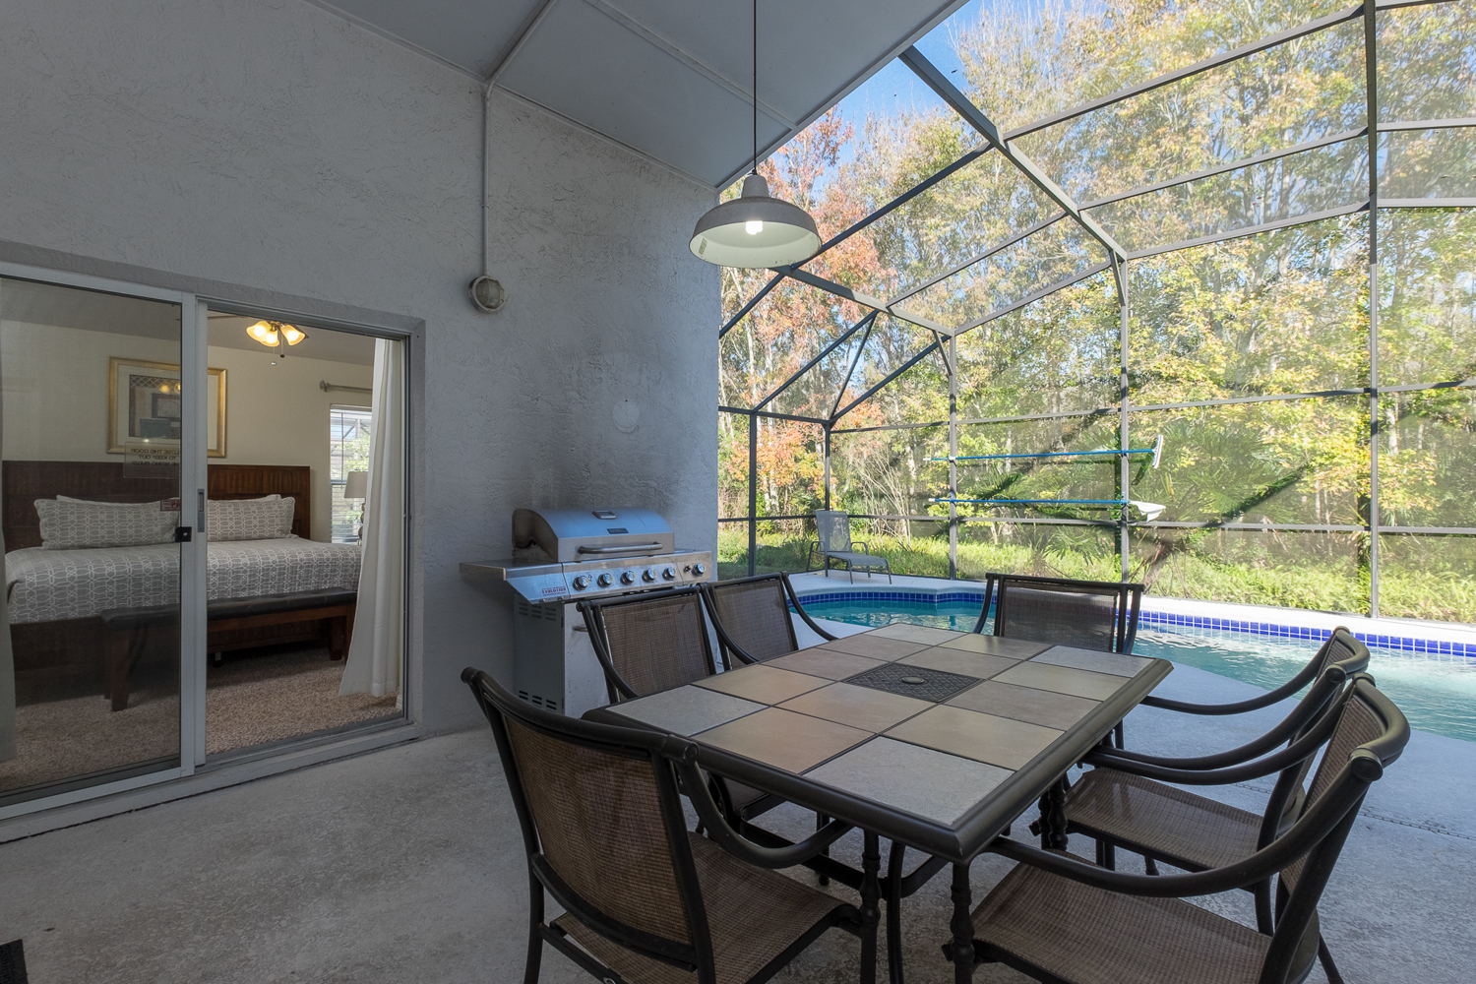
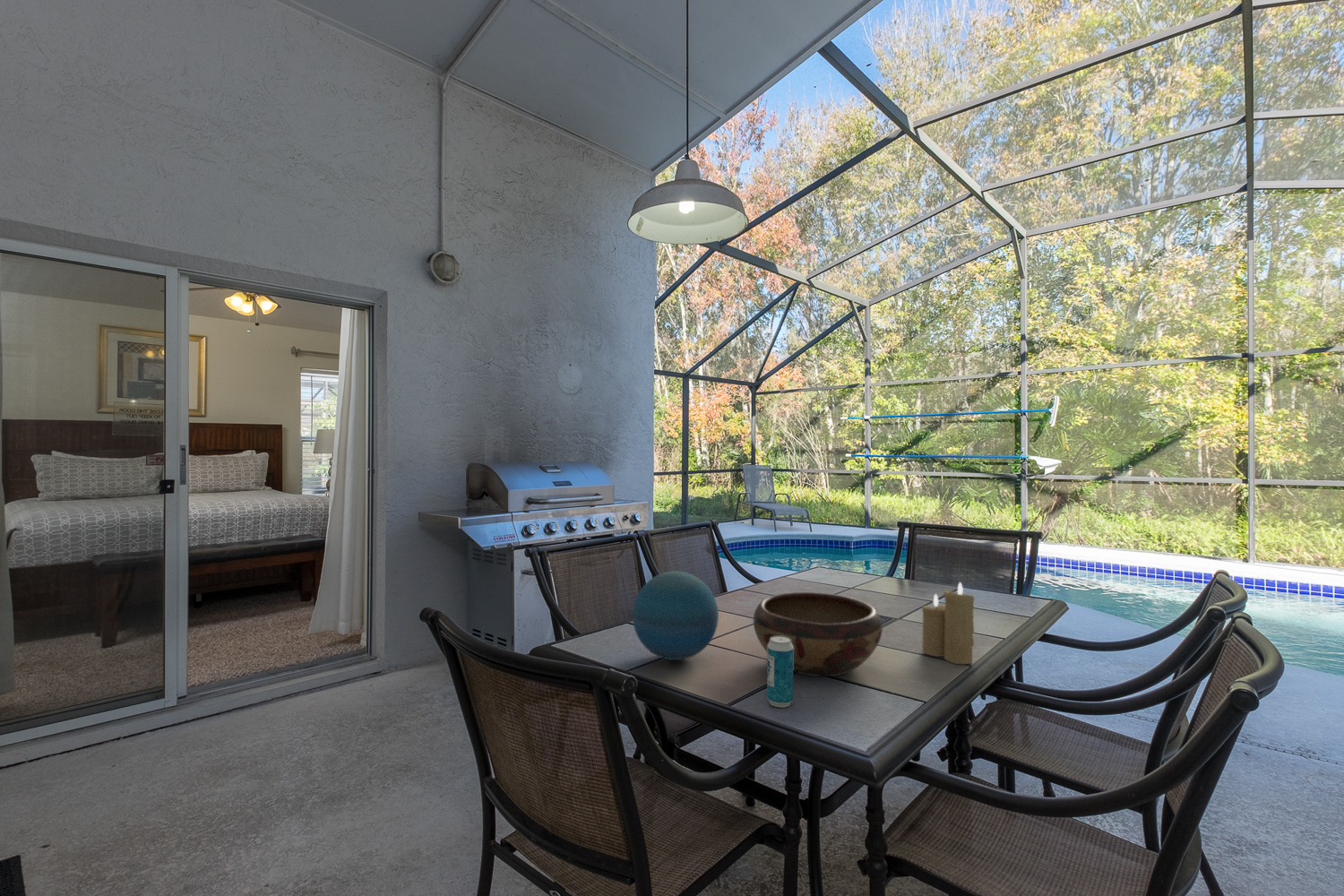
+ decorative bowl [753,591,883,677]
+ decorative orb [632,571,719,661]
+ beverage can [766,636,794,708]
+ candle [921,582,975,666]
